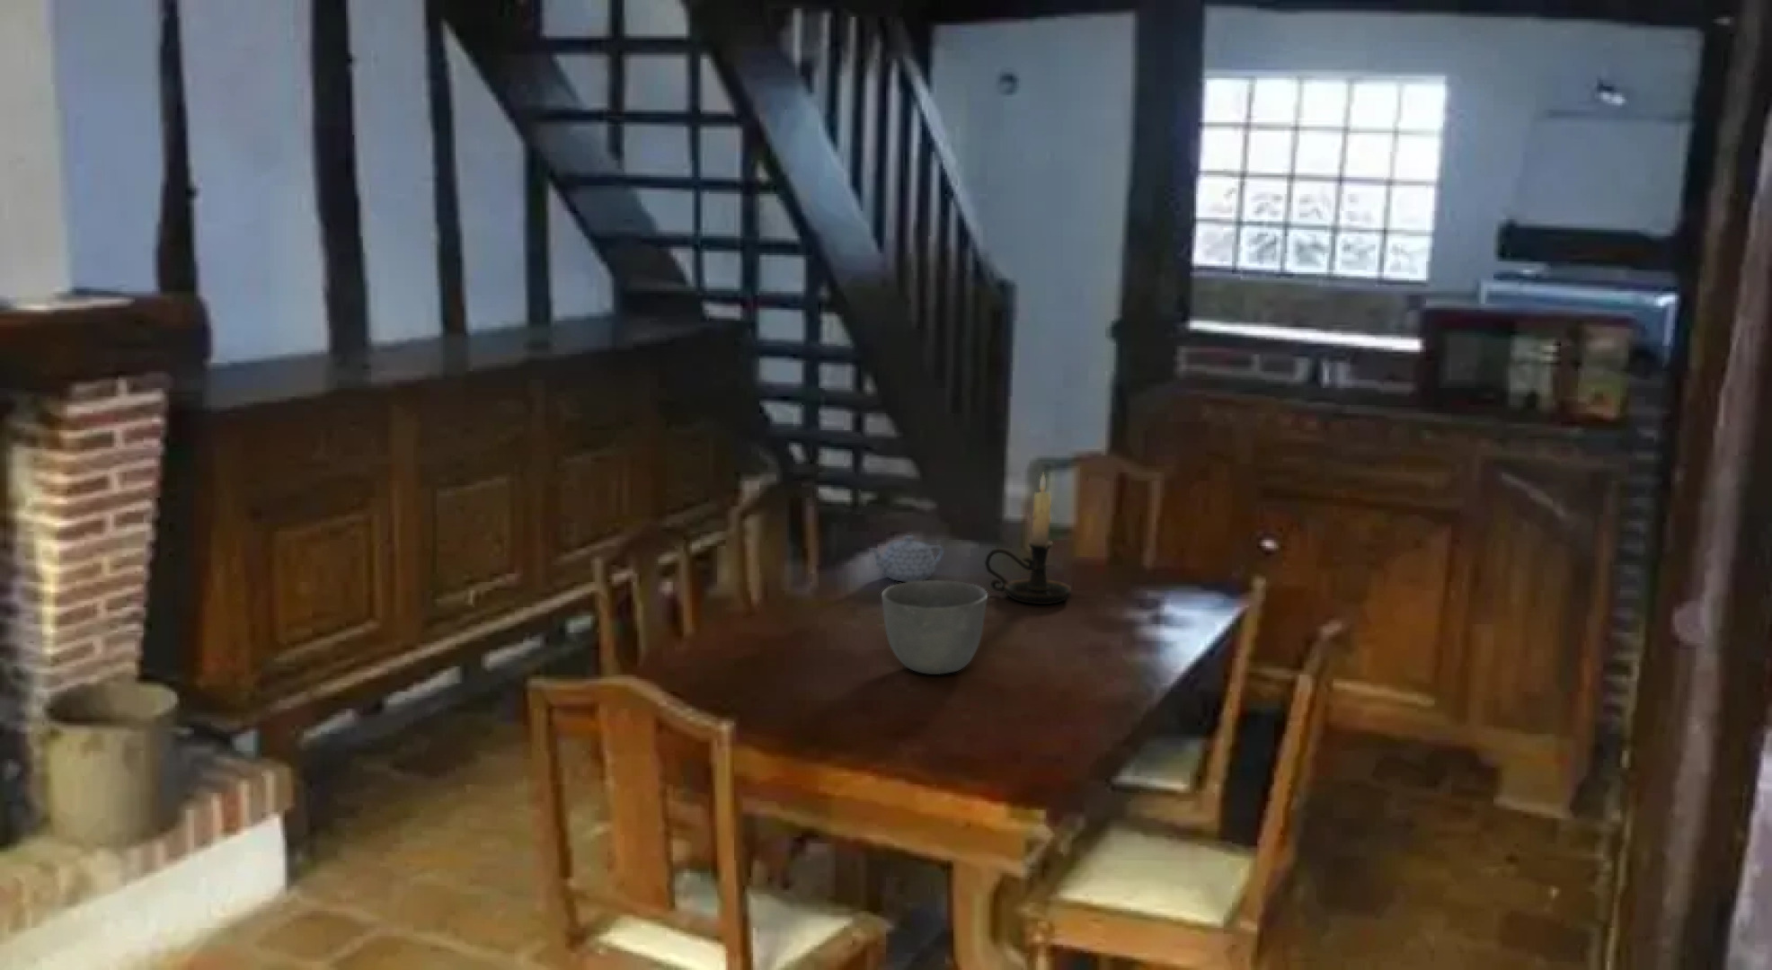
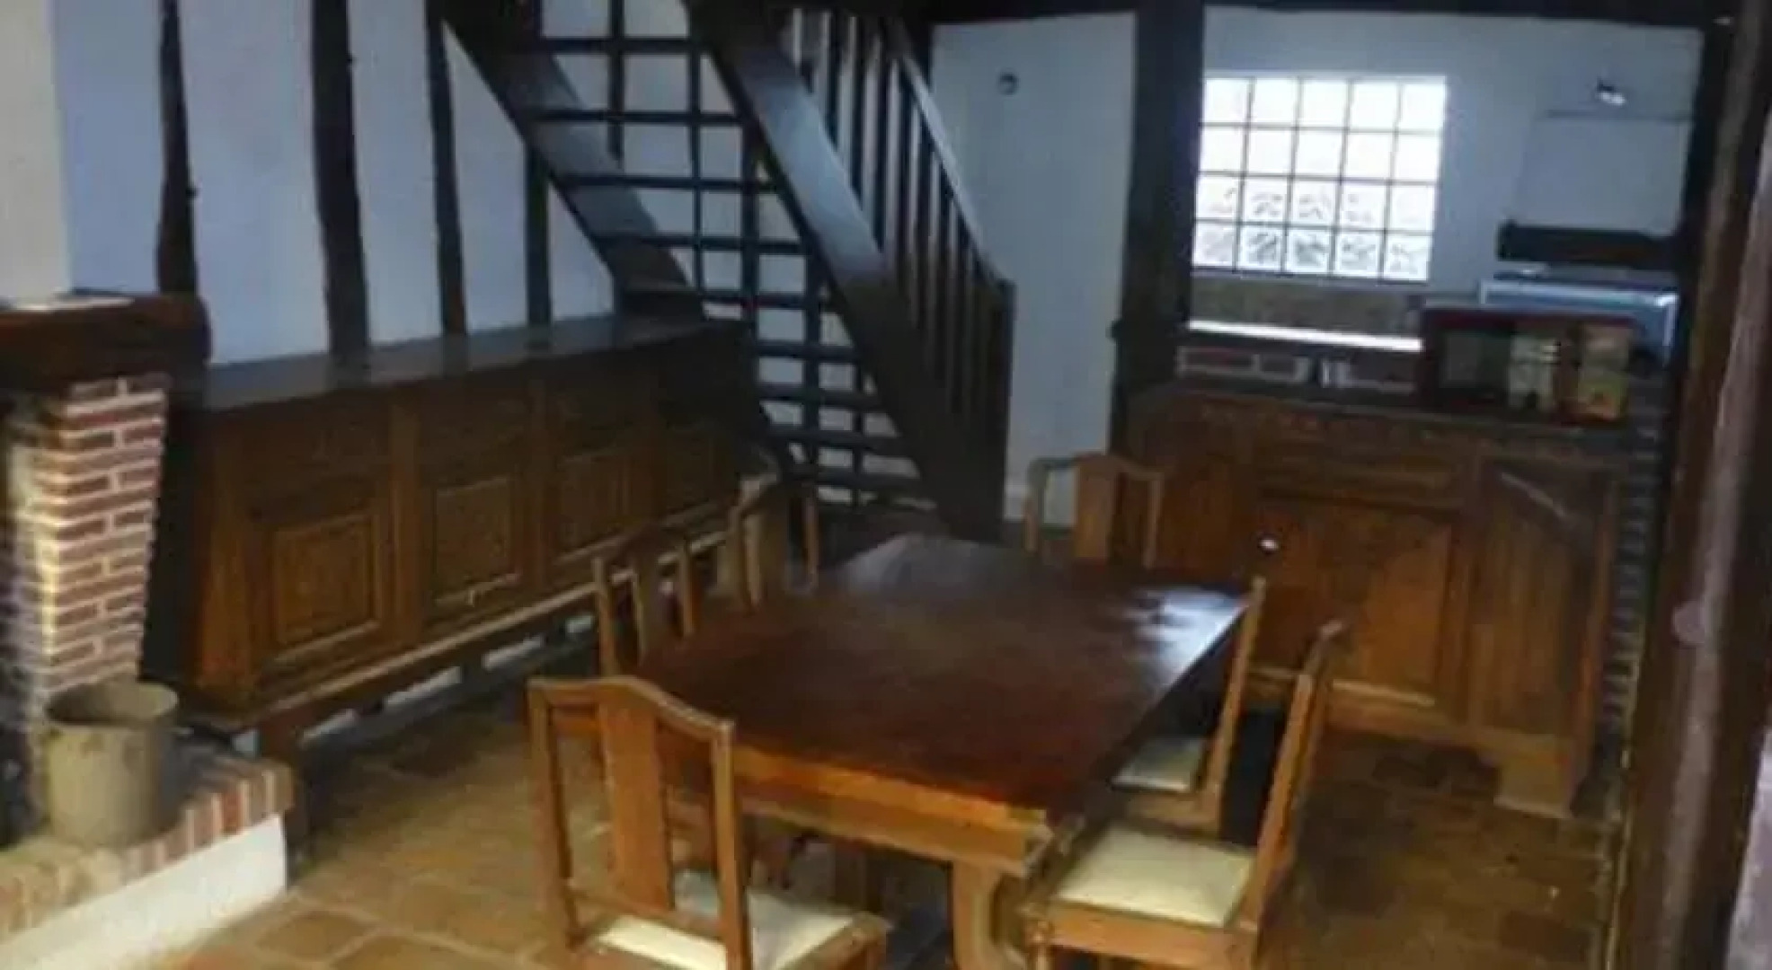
- bowl [881,579,988,675]
- candle holder [983,472,1072,606]
- teapot [867,534,945,583]
